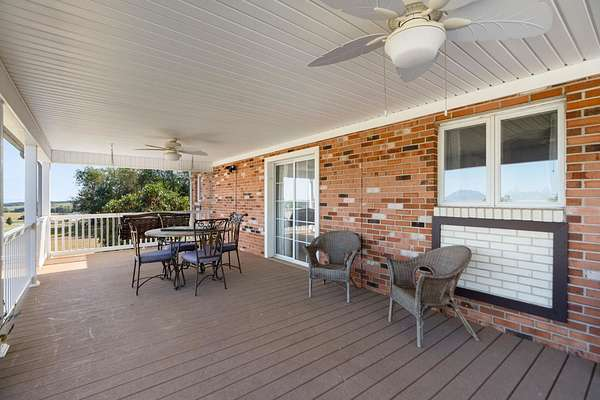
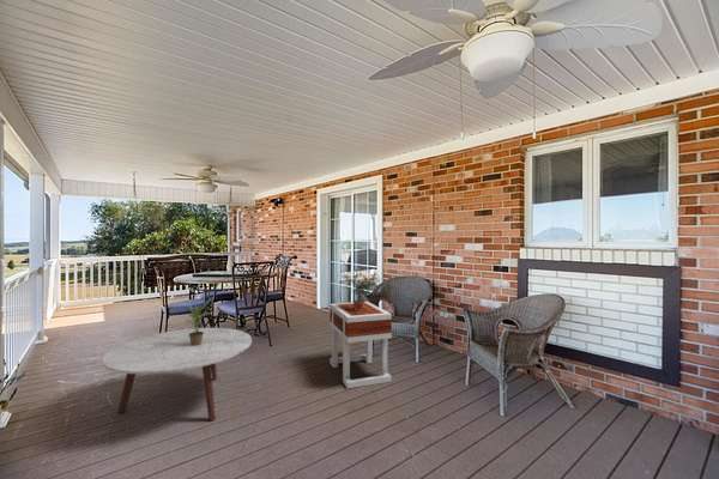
+ potted plant [182,296,216,346]
+ side table [328,301,393,389]
+ coffee table [101,327,253,423]
+ potted plant [338,267,381,310]
